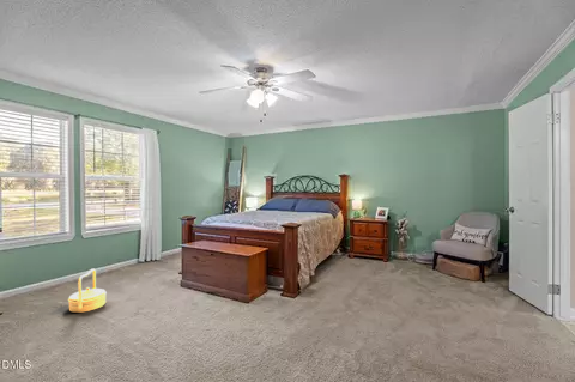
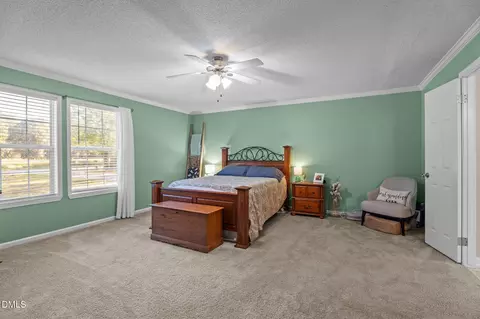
- basket [67,268,108,314]
